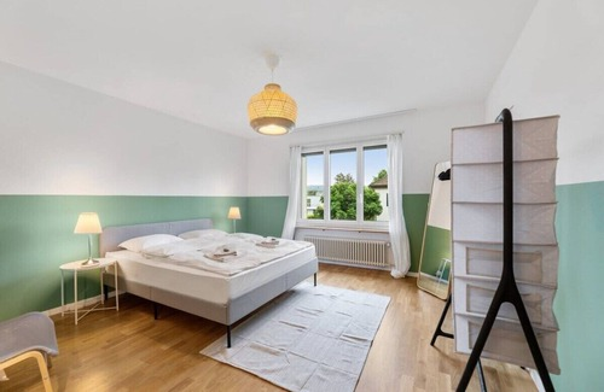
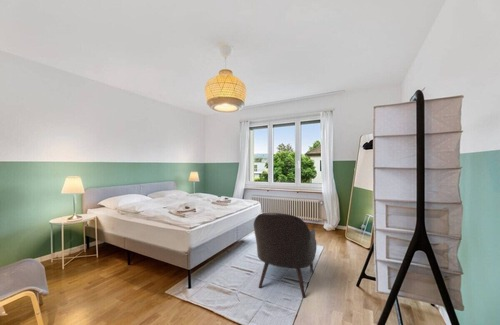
+ armchair [253,212,317,299]
